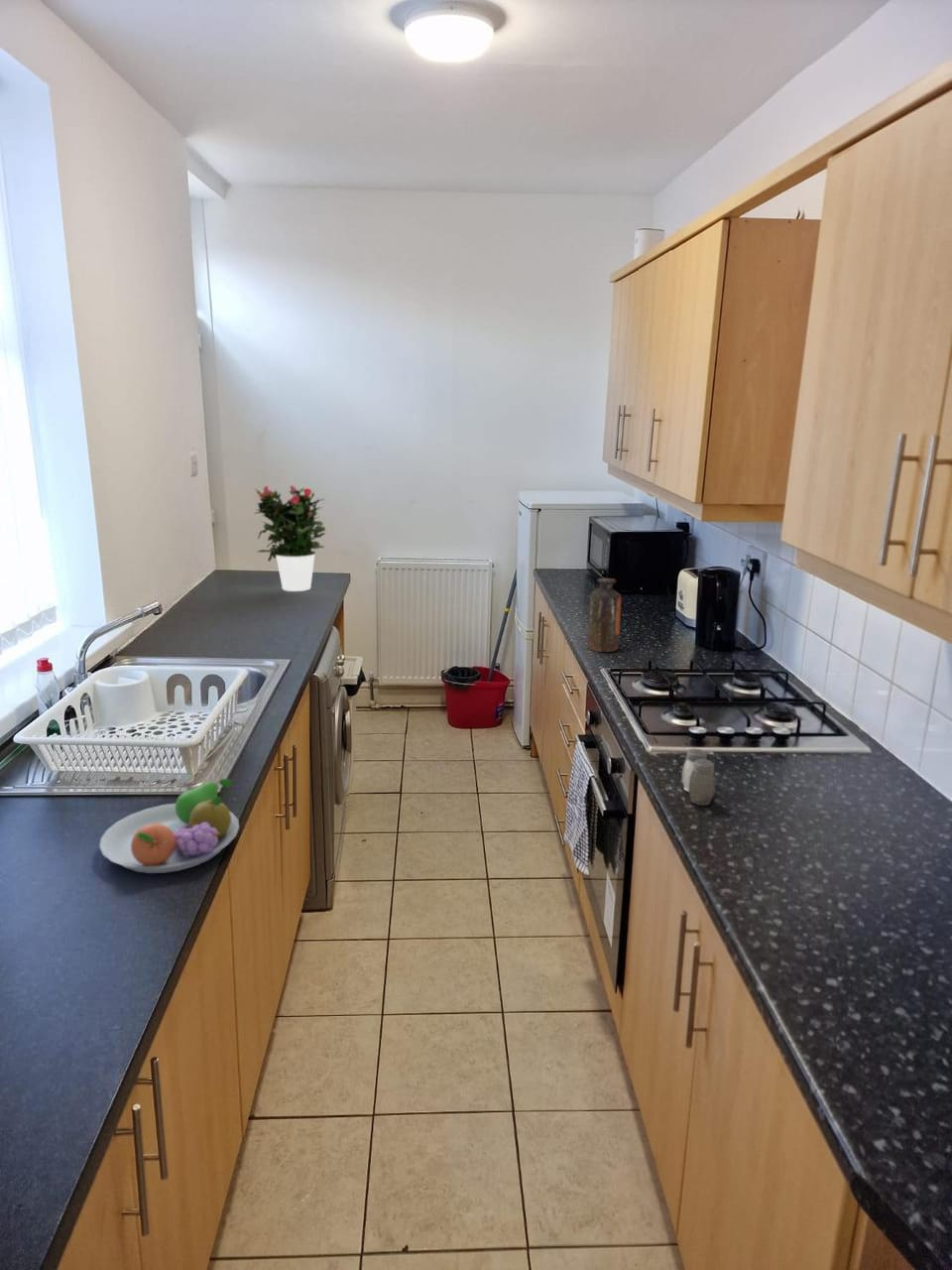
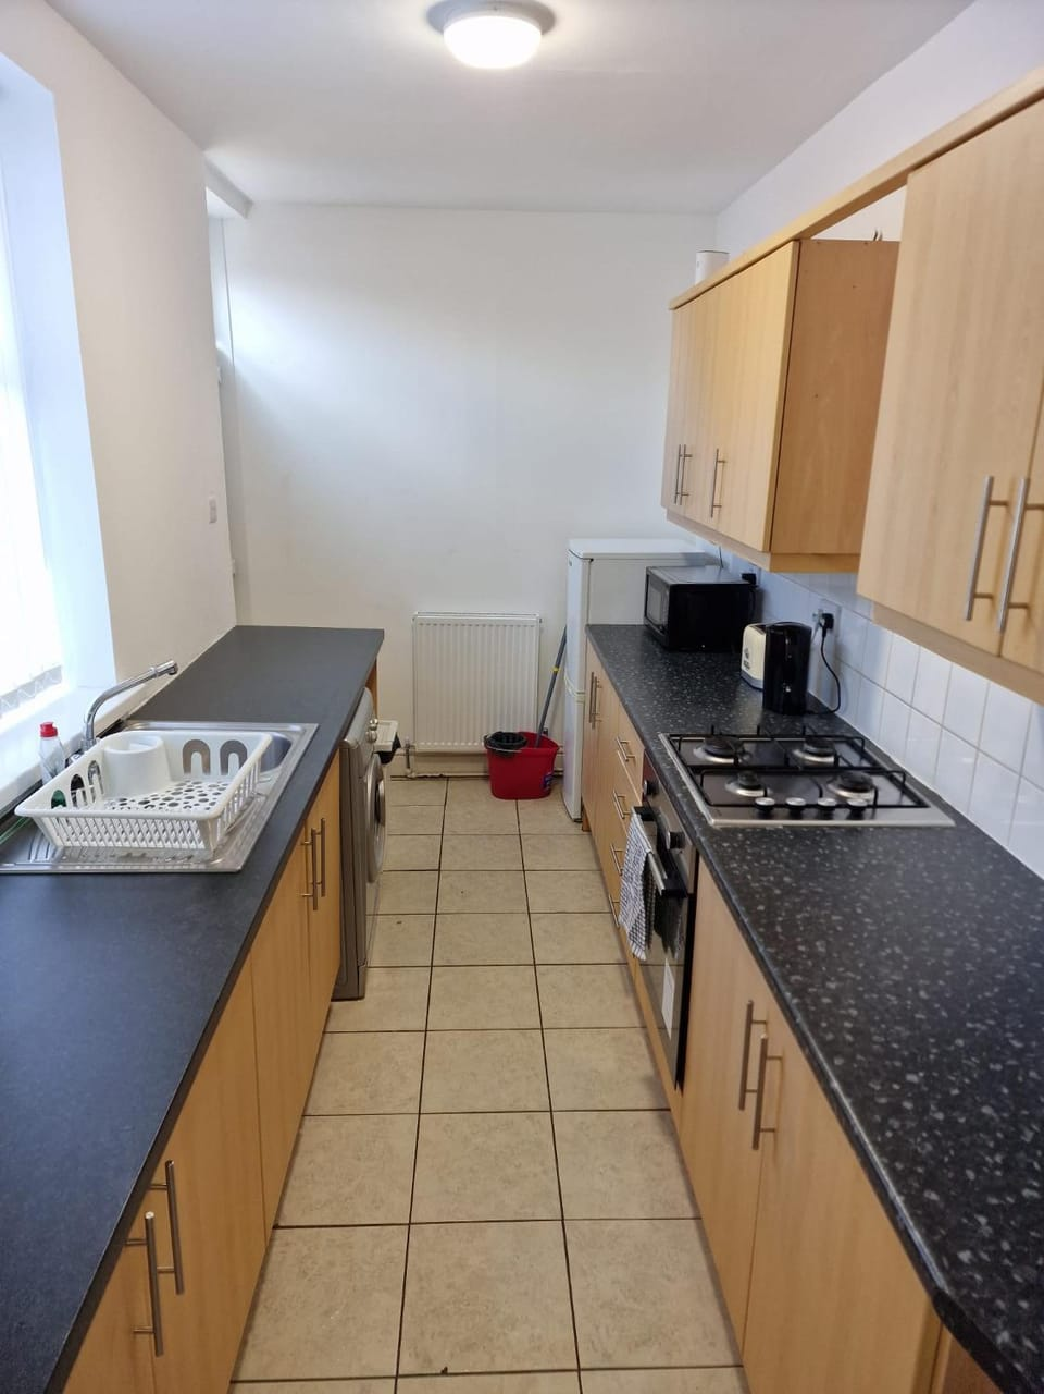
- fruit bowl [98,778,240,874]
- salt and pepper shaker [681,748,716,807]
- potted flower [254,484,326,592]
- bottle [586,577,622,653]
